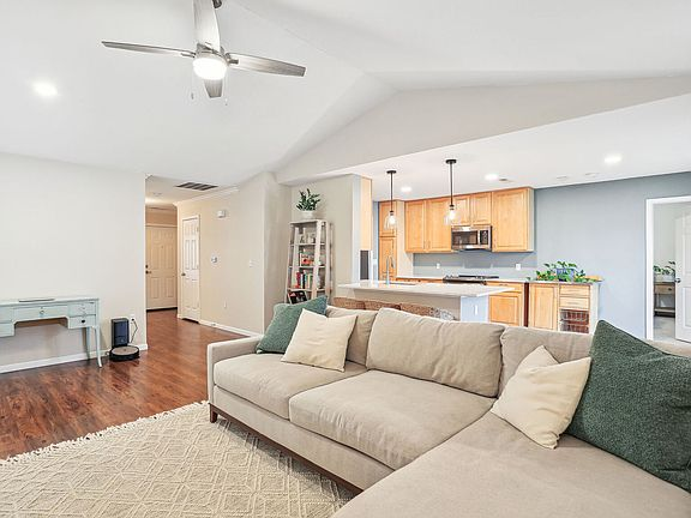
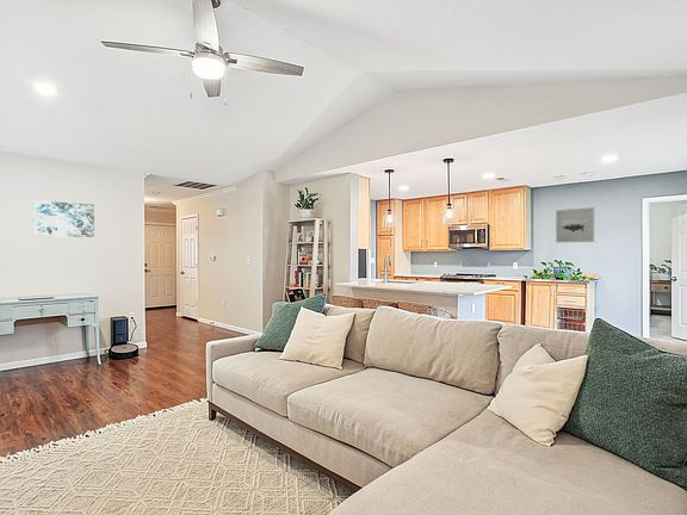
+ wall art [31,199,95,238]
+ wall art [555,206,595,244]
